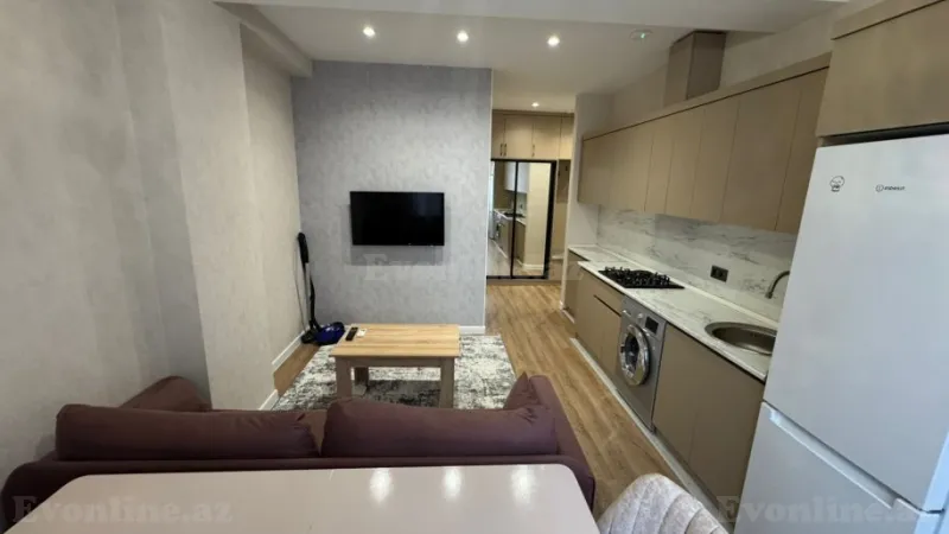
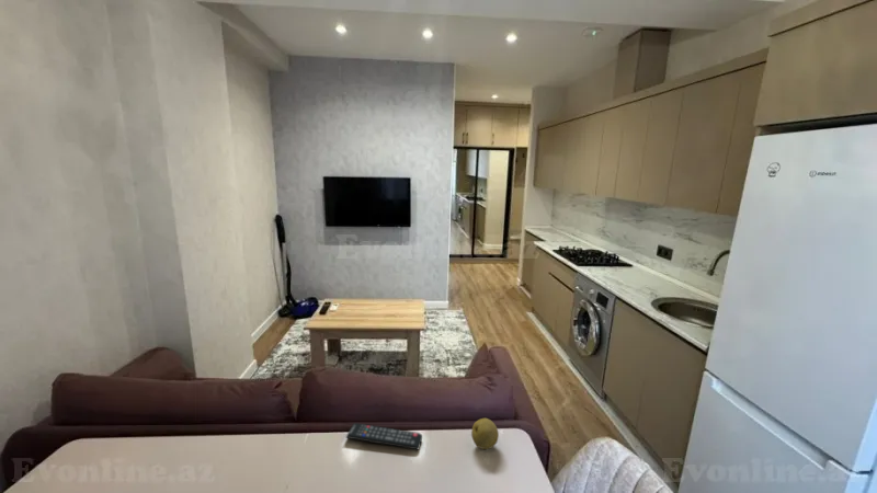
+ fruit [470,417,500,450]
+ remote control [344,422,423,451]
